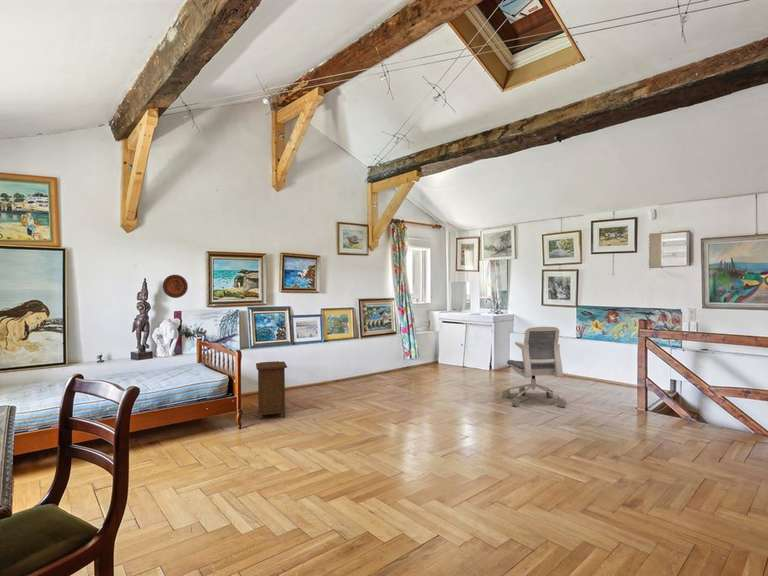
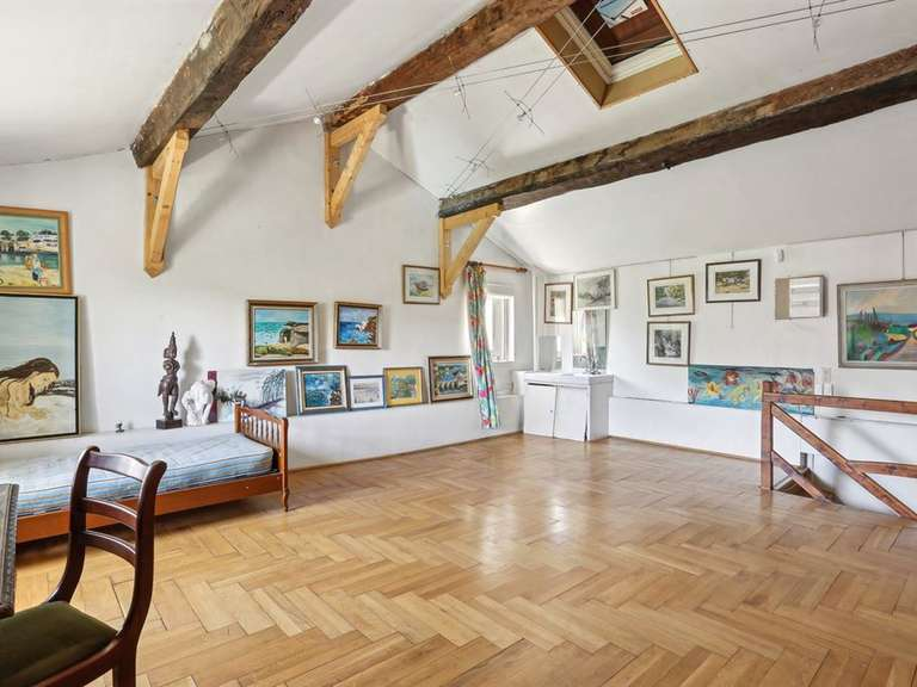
- decorative plate [162,274,189,299]
- nightstand [255,360,288,421]
- office chair [501,326,567,408]
